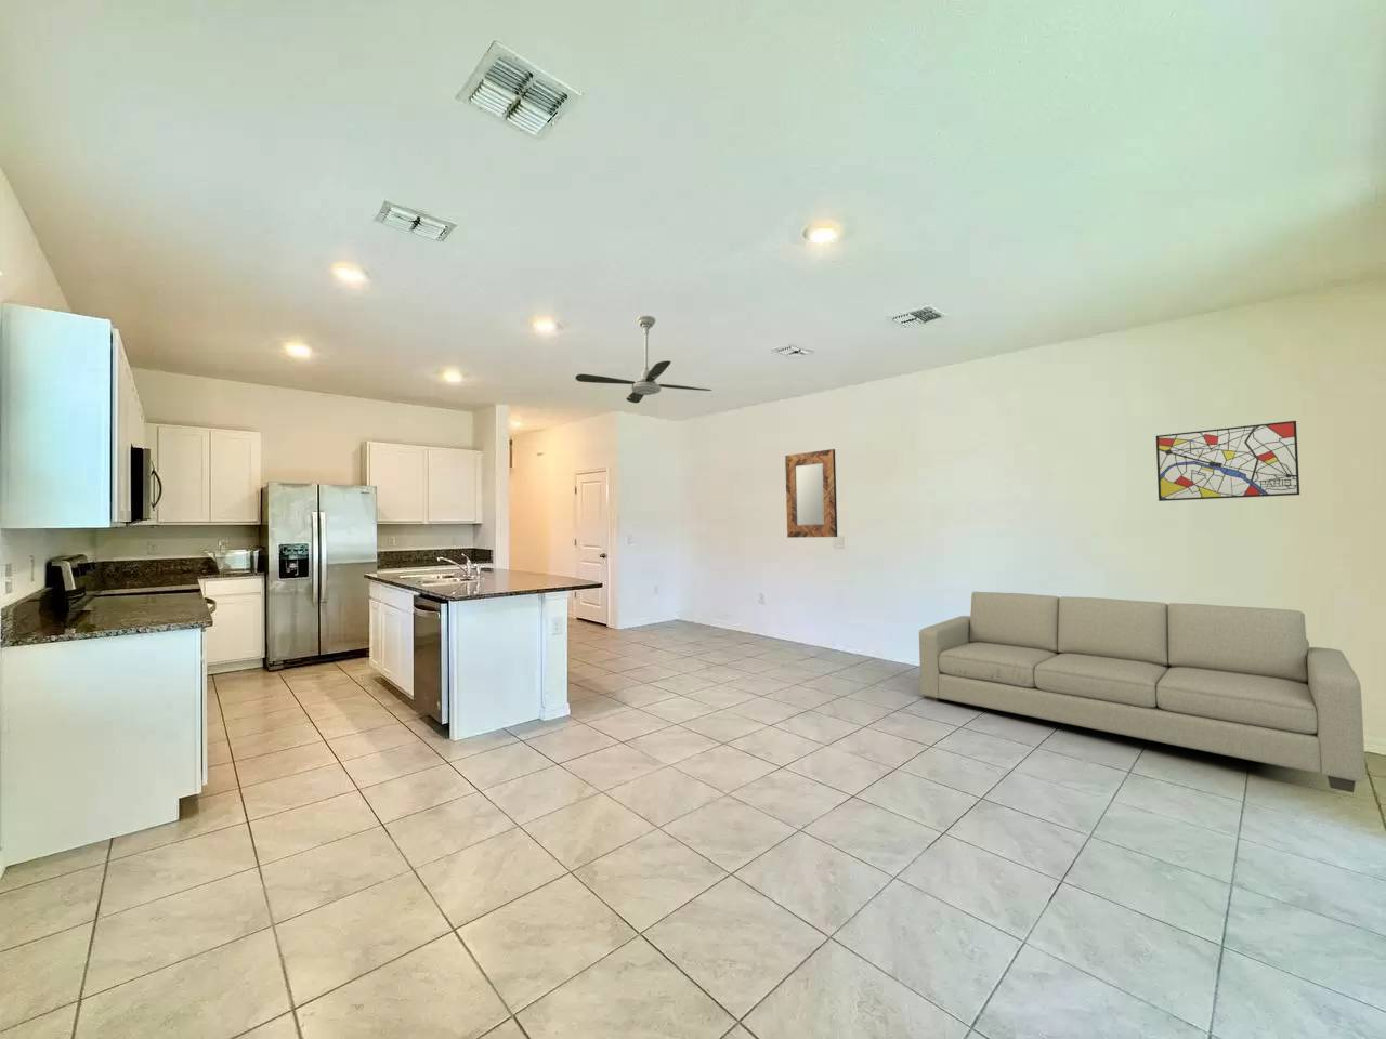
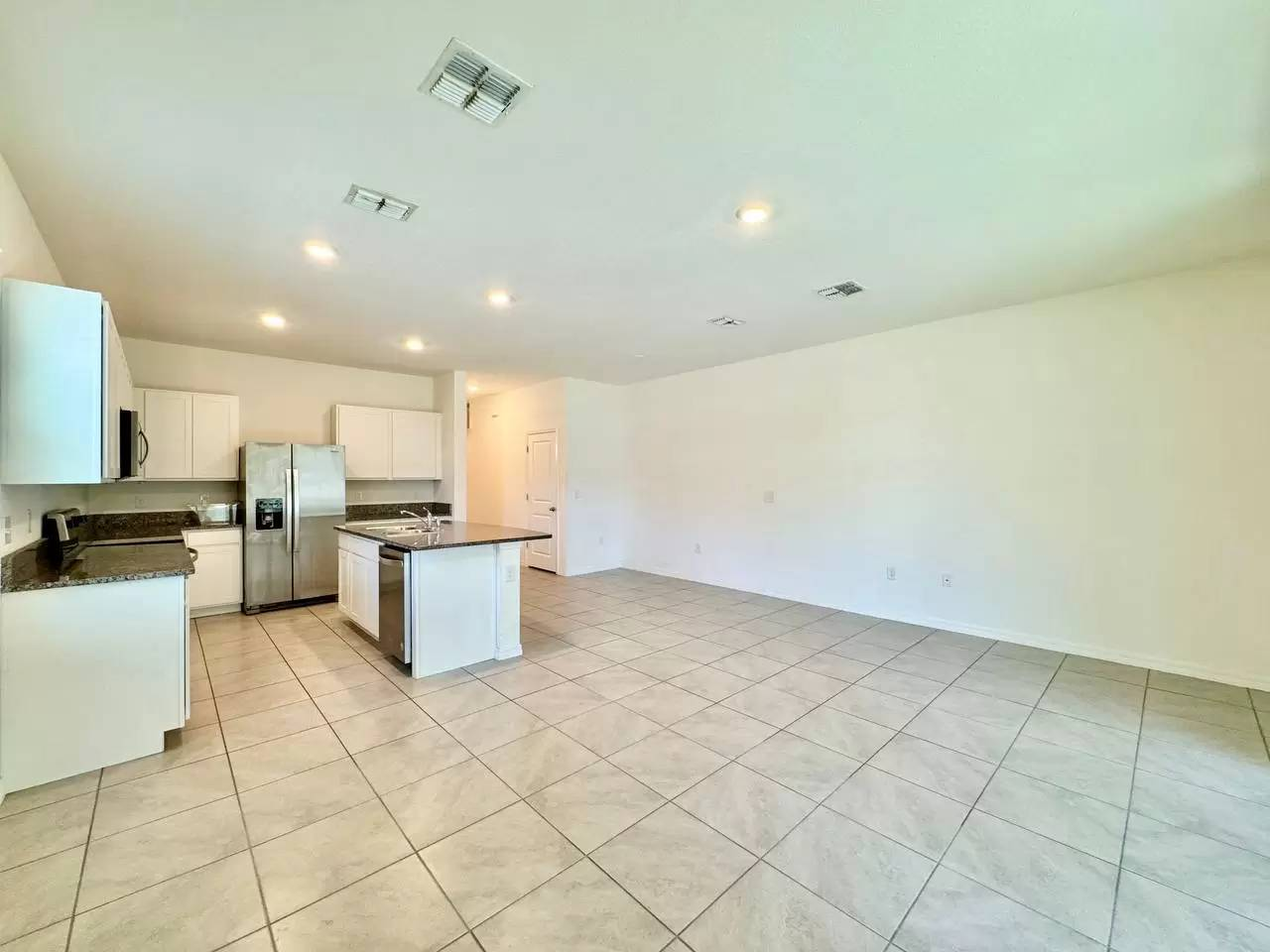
- wall art [1156,420,1301,502]
- home mirror [784,449,838,539]
- ceiling fan [575,315,713,404]
- sofa [918,590,1366,793]
